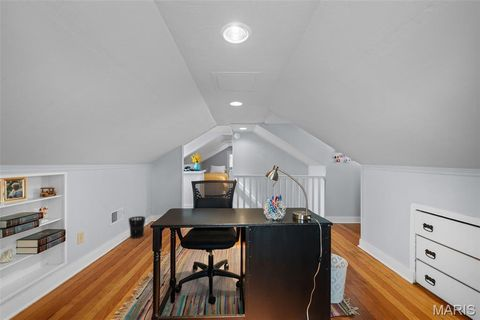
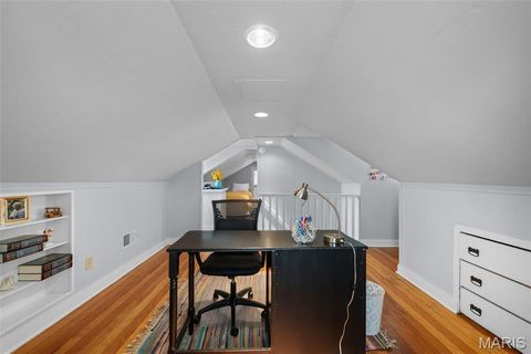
- wastebasket [128,215,146,239]
